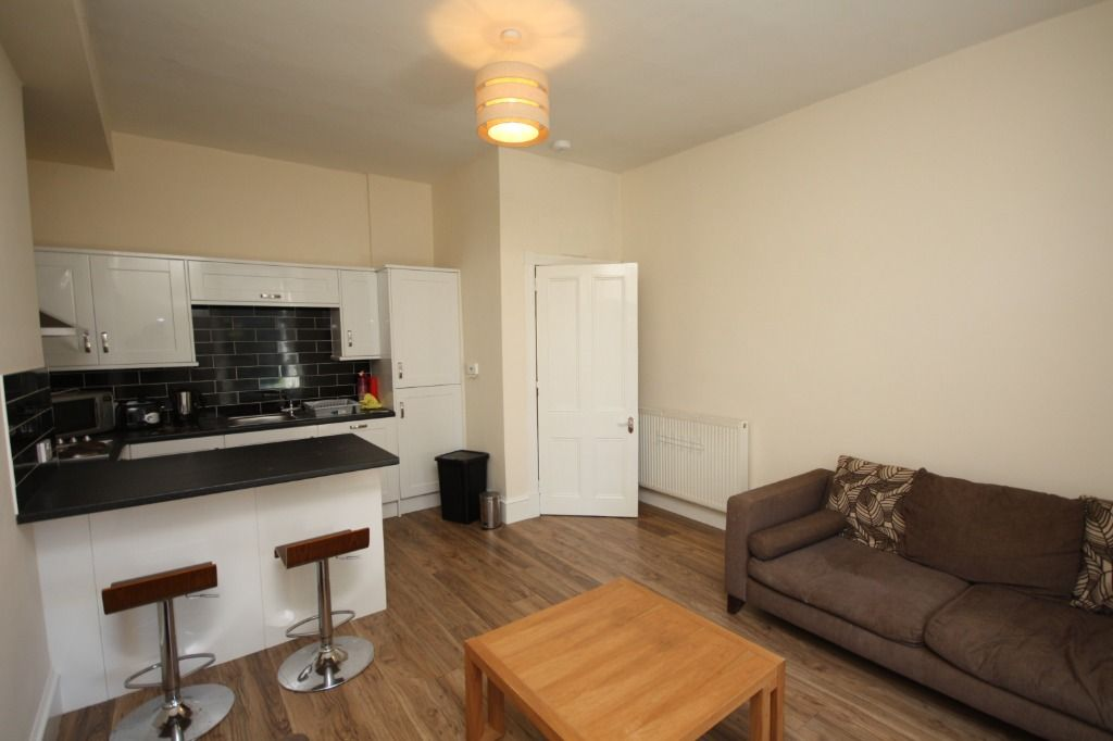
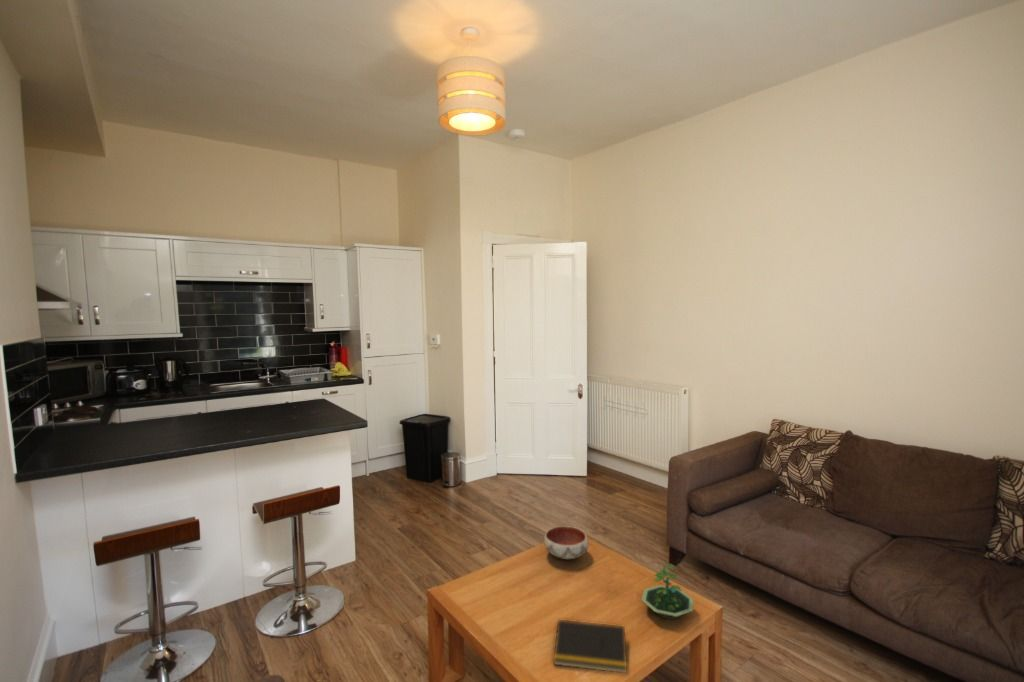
+ notepad [553,619,628,674]
+ terrarium [640,562,695,620]
+ bowl [543,525,590,560]
